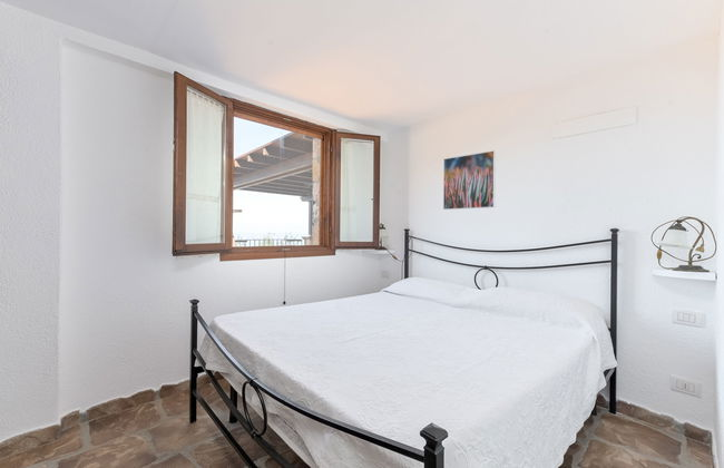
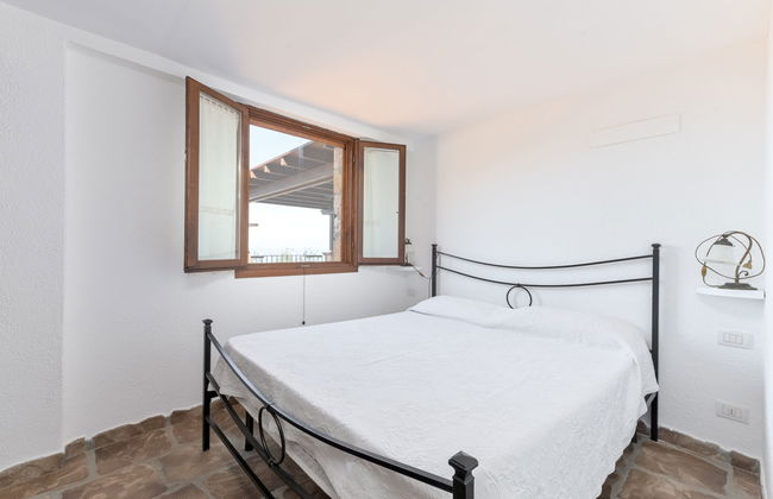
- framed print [442,149,497,211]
